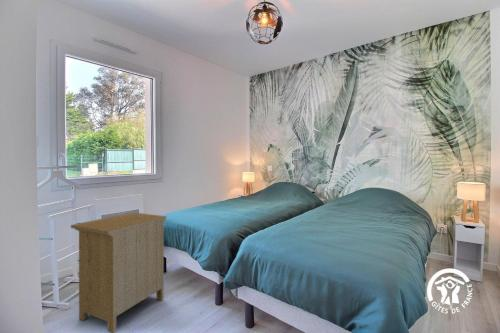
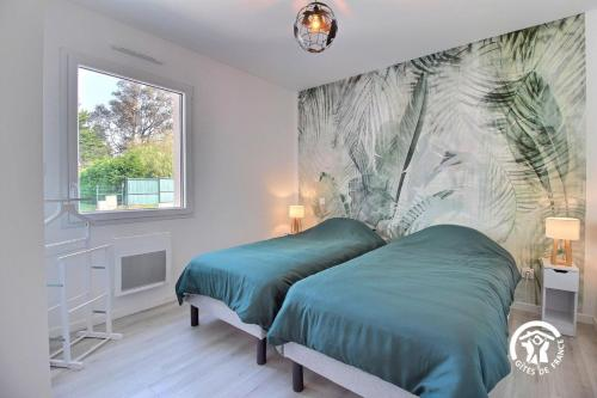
- nightstand [70,211,167,333]
